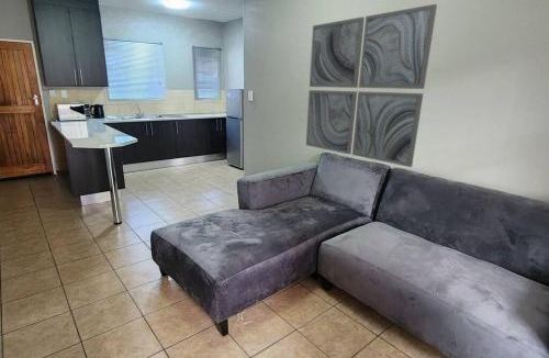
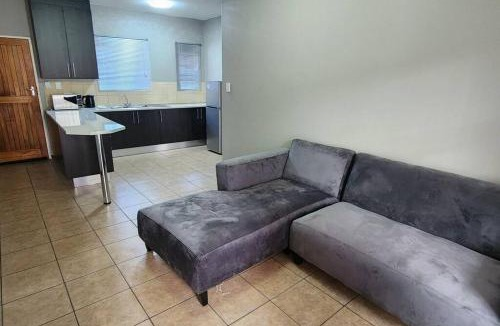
- wall art [305,3,438,168]
